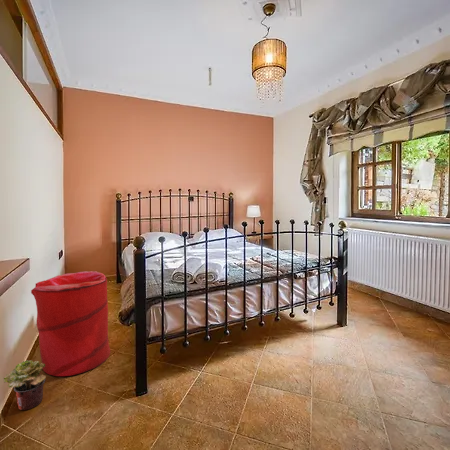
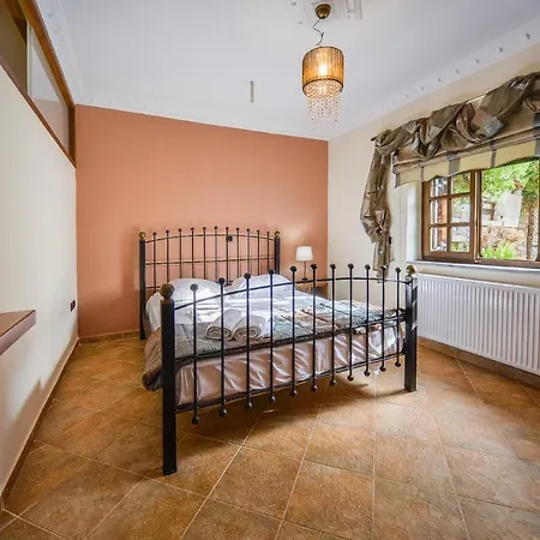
- potted plant [3,359,47,411]
- laundry hamper [30,270,111,377]
